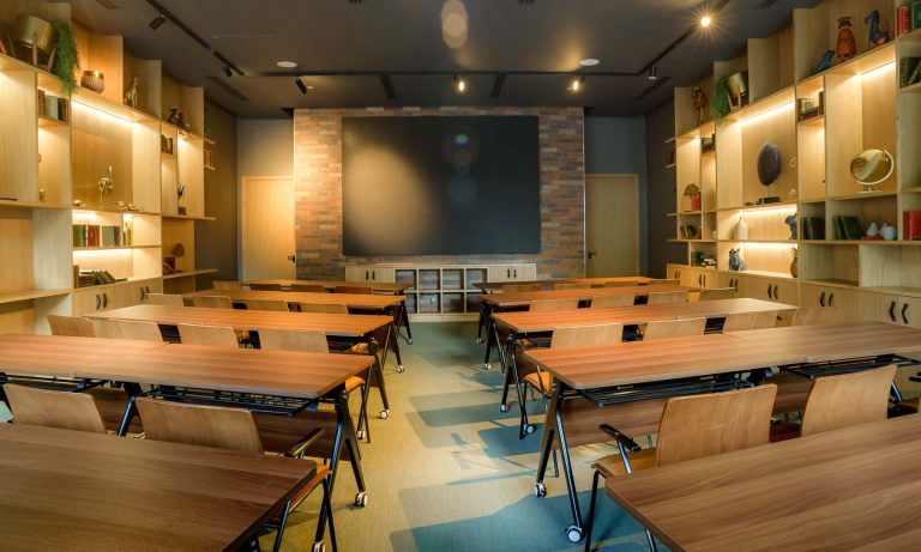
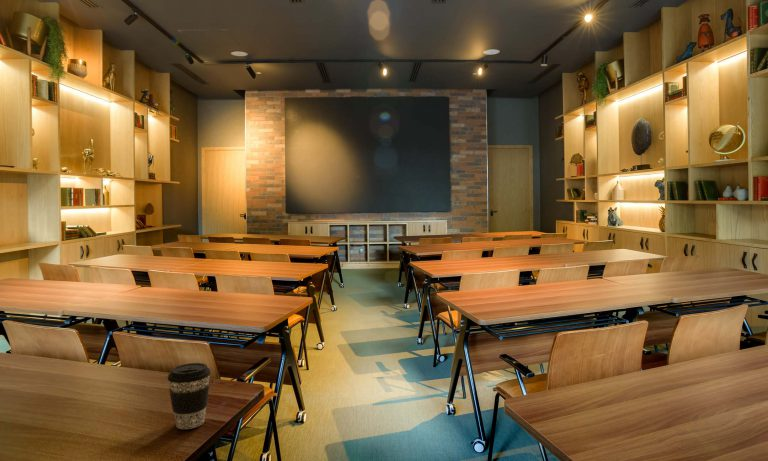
+ coffee cup [167,362,212,430]
